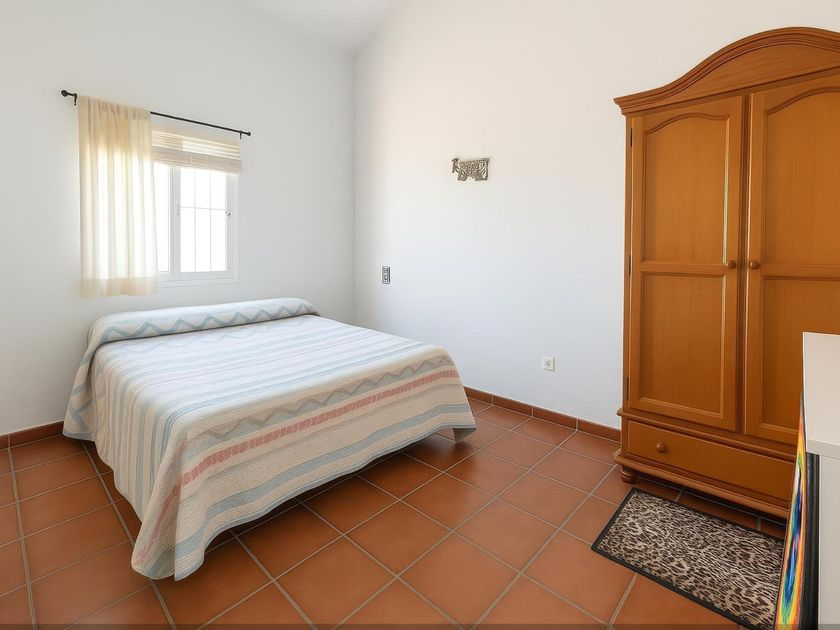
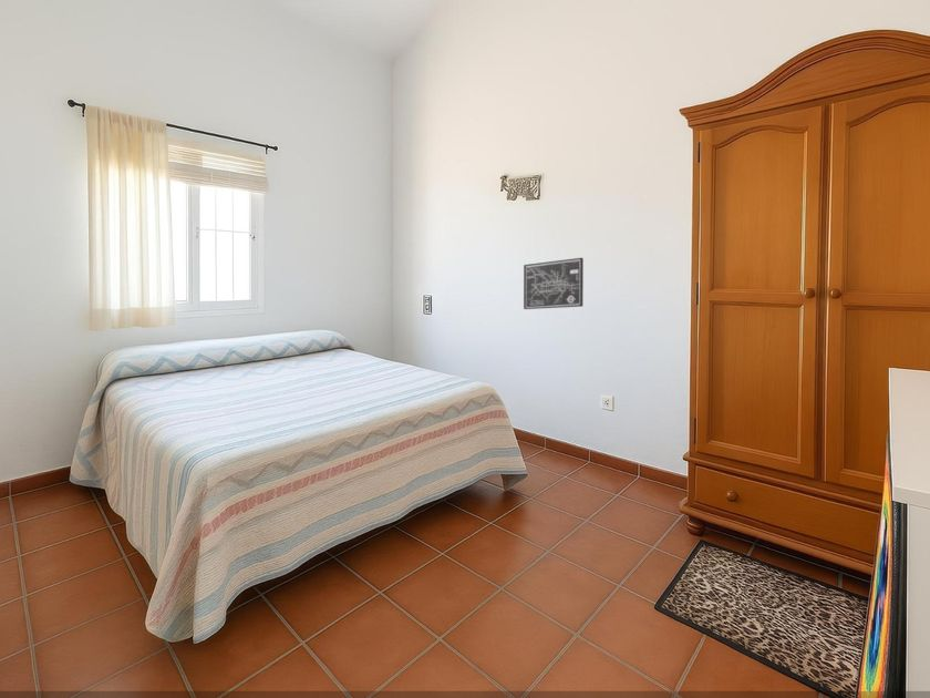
+ wall art [523,257,585,310]
